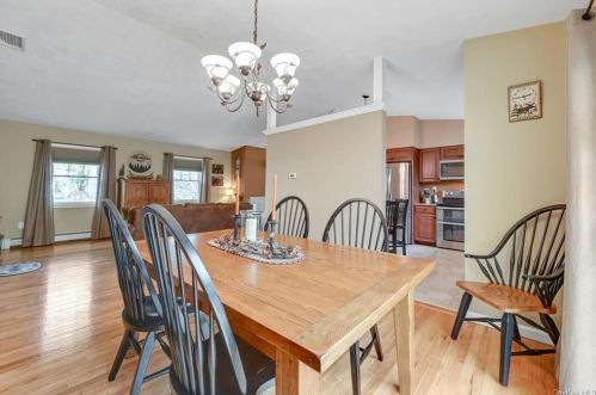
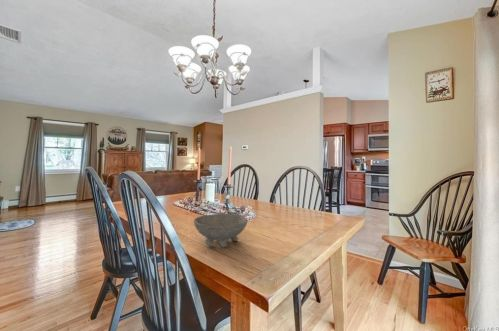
+ bowl [193,212,249,248]
